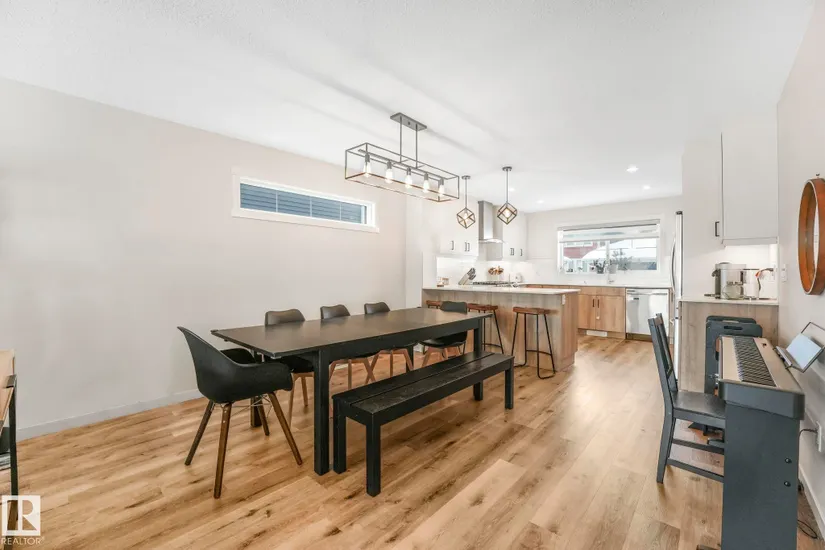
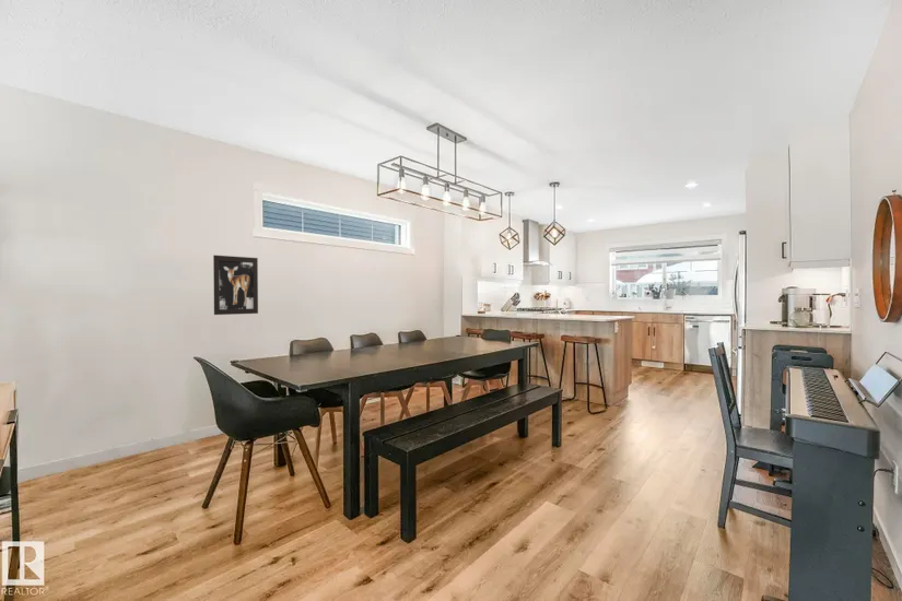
+ wall art [212,255,259,316]
